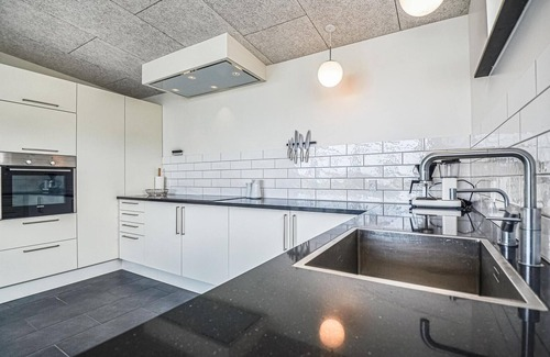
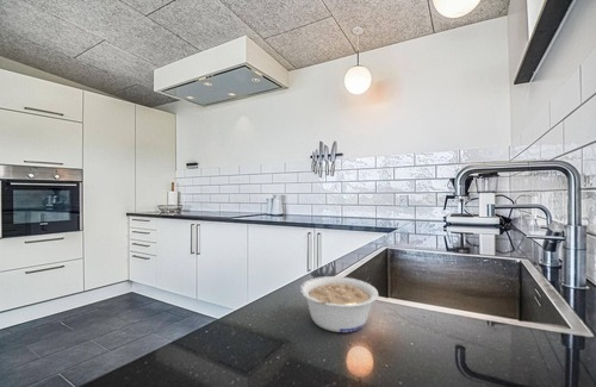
+ legume [299,275,380,333]
